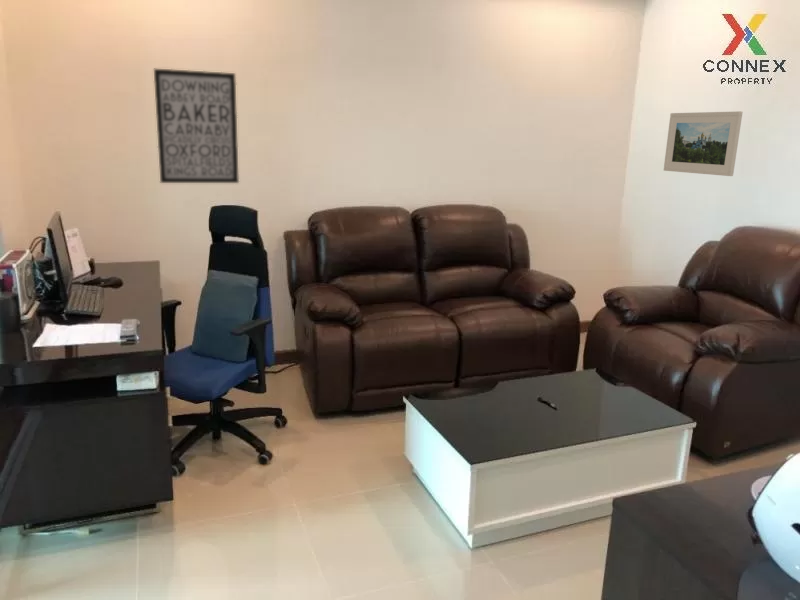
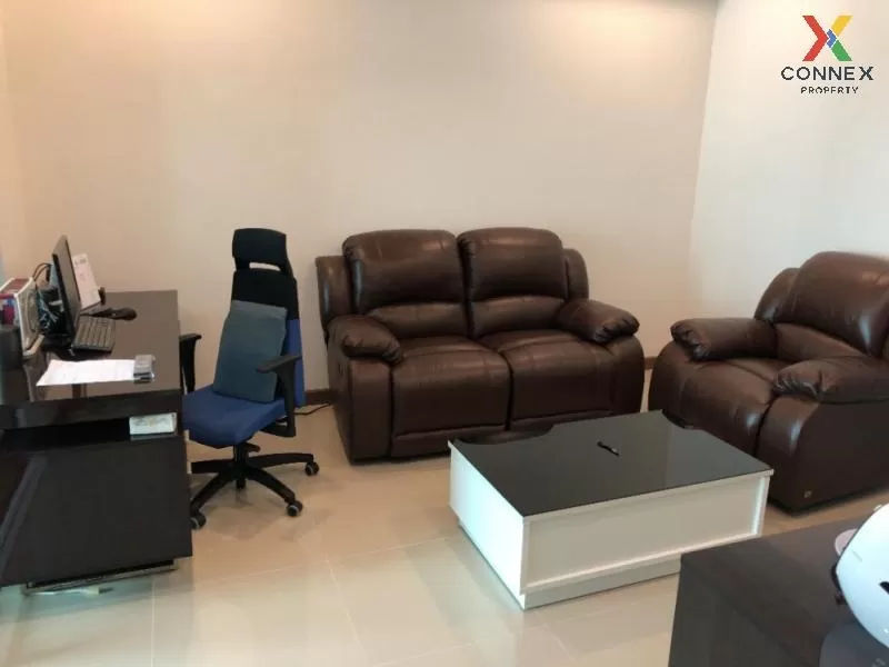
- wall art [153,68,240,184]
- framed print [663,110,744,177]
